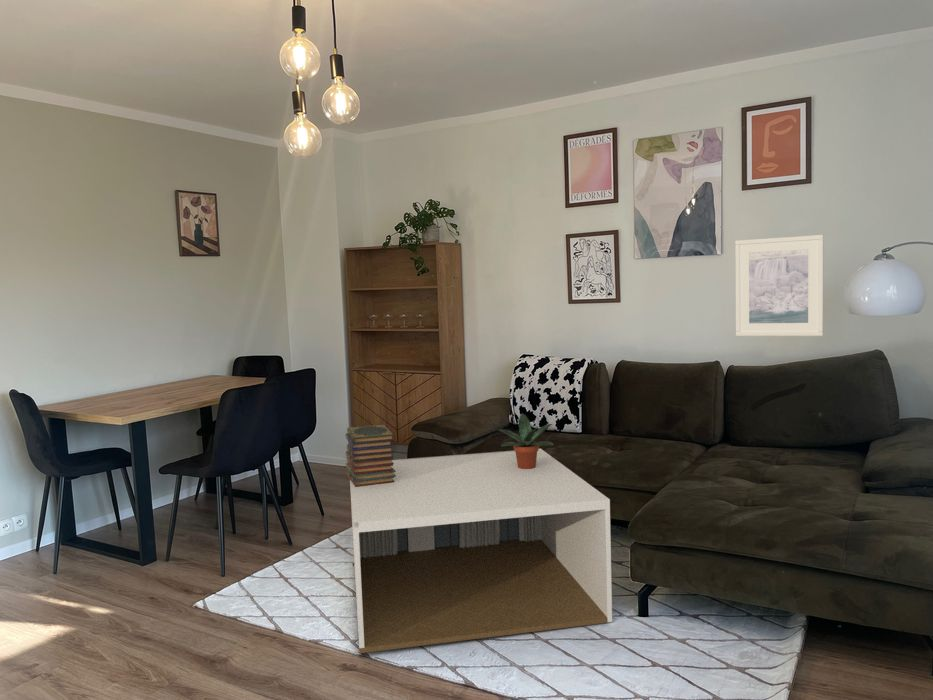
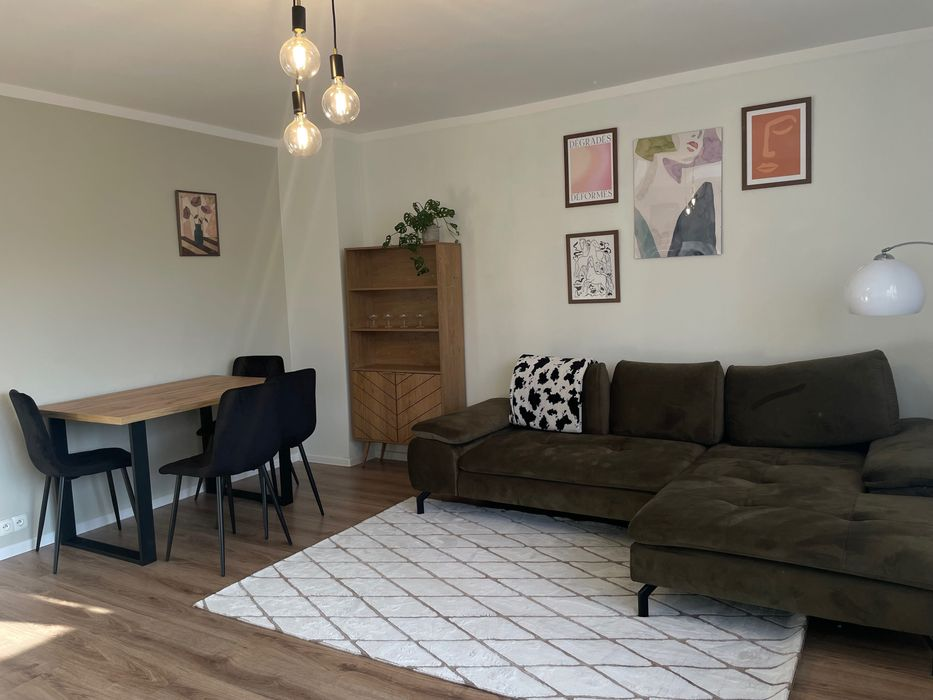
- coffee table [349,448,613,654]
- book stack [344,424,396,487]
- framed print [734,234,824,337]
- potted plant [498,412,554,469]
